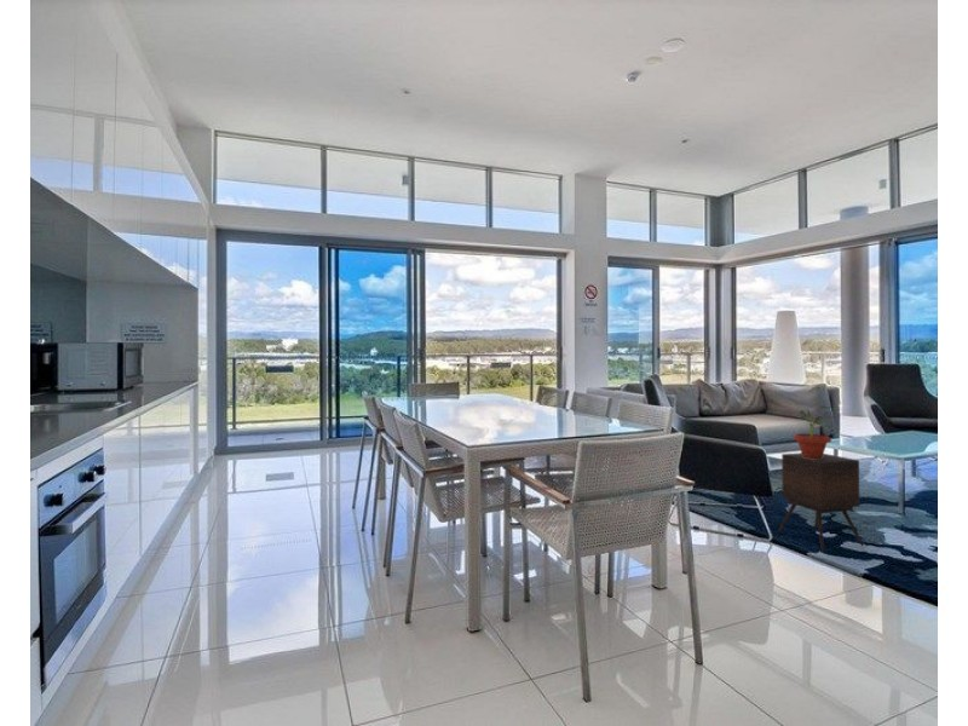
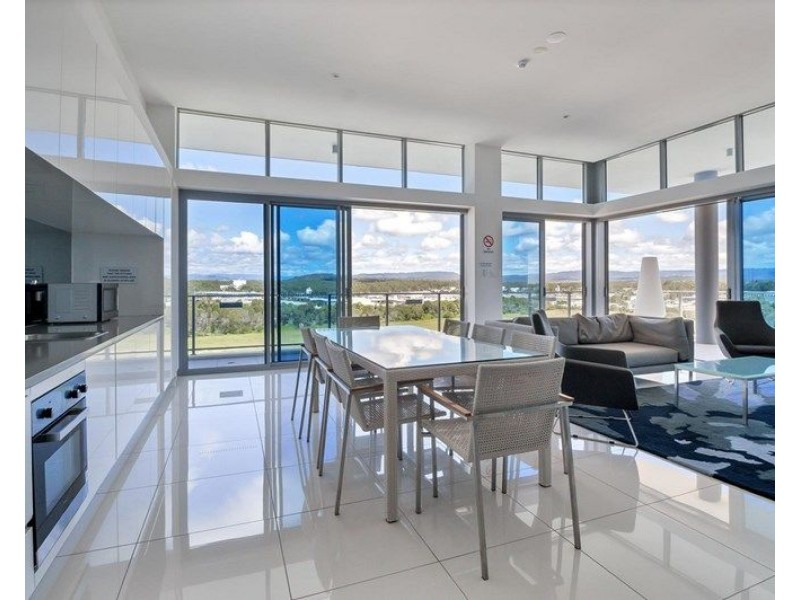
- potted plant [793,408,832,459]
- side table [777,451,865,552]
